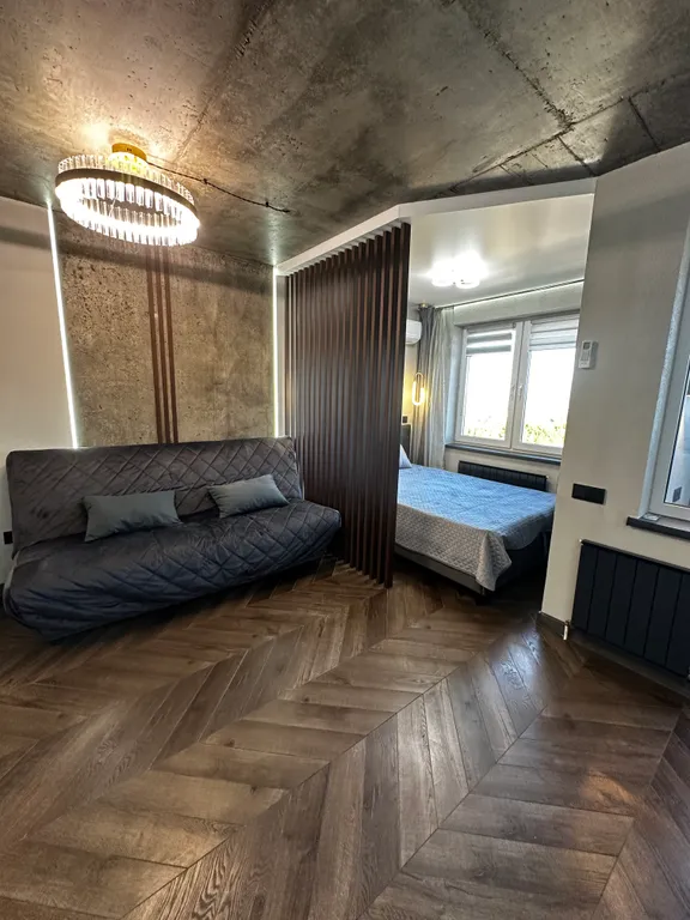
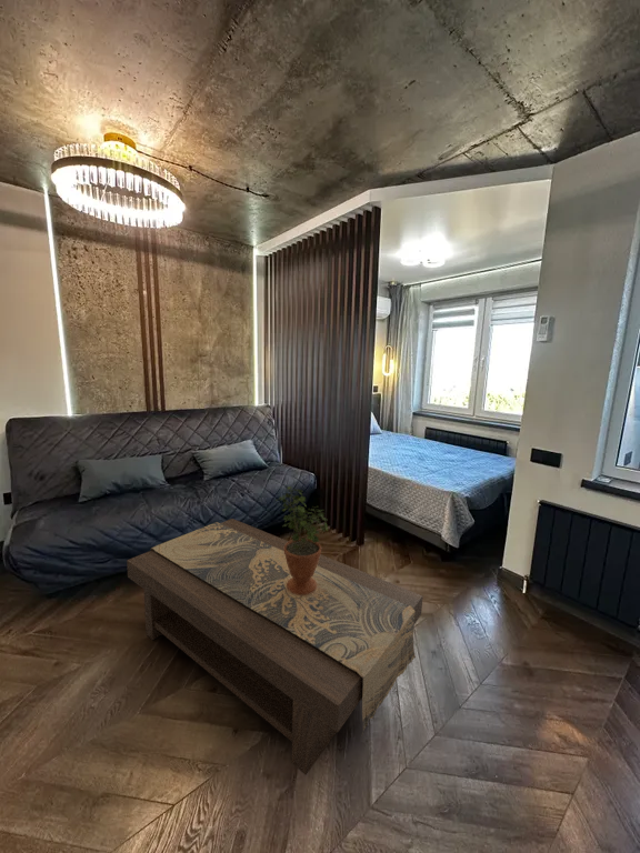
+ coffee table [126,518,424,776]
+ potted plant [274,485,329,595]
